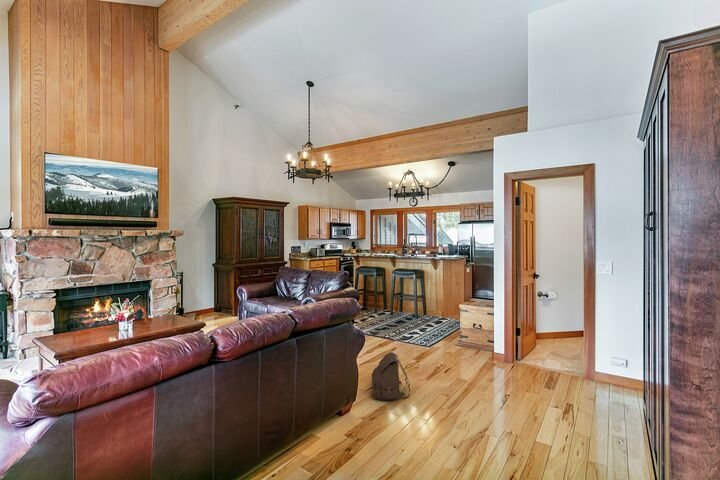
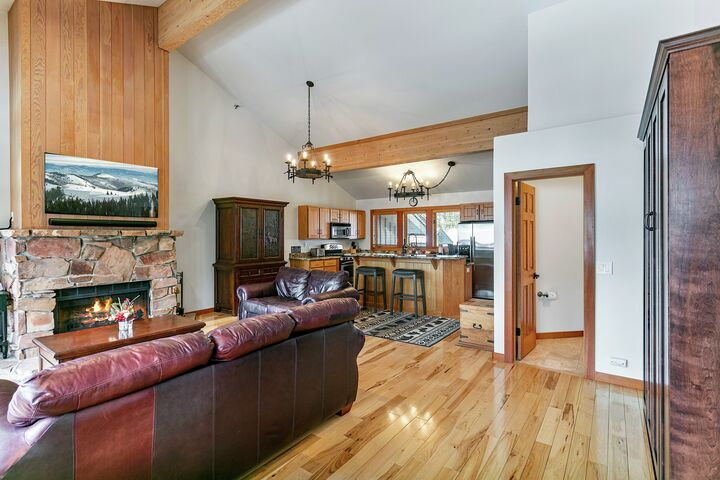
- satchel [371,351,411,401]
